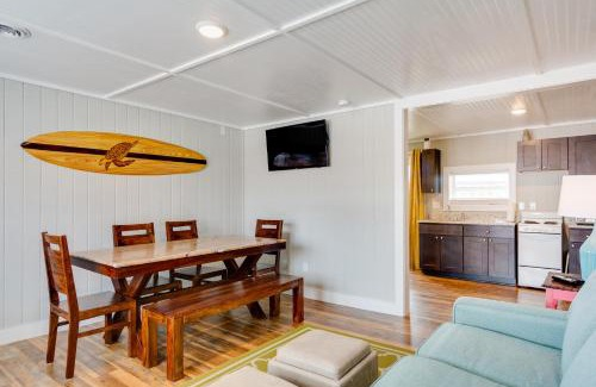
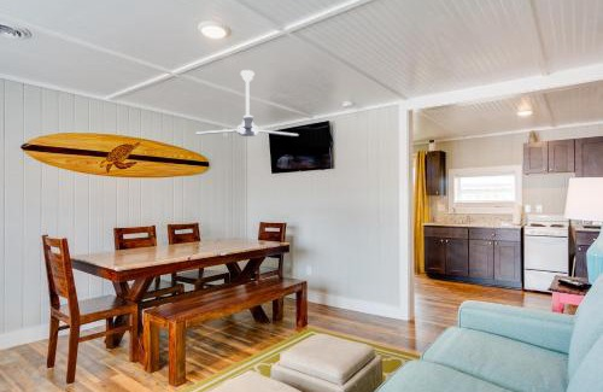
+ ceiling fan [195,69,299,138]
